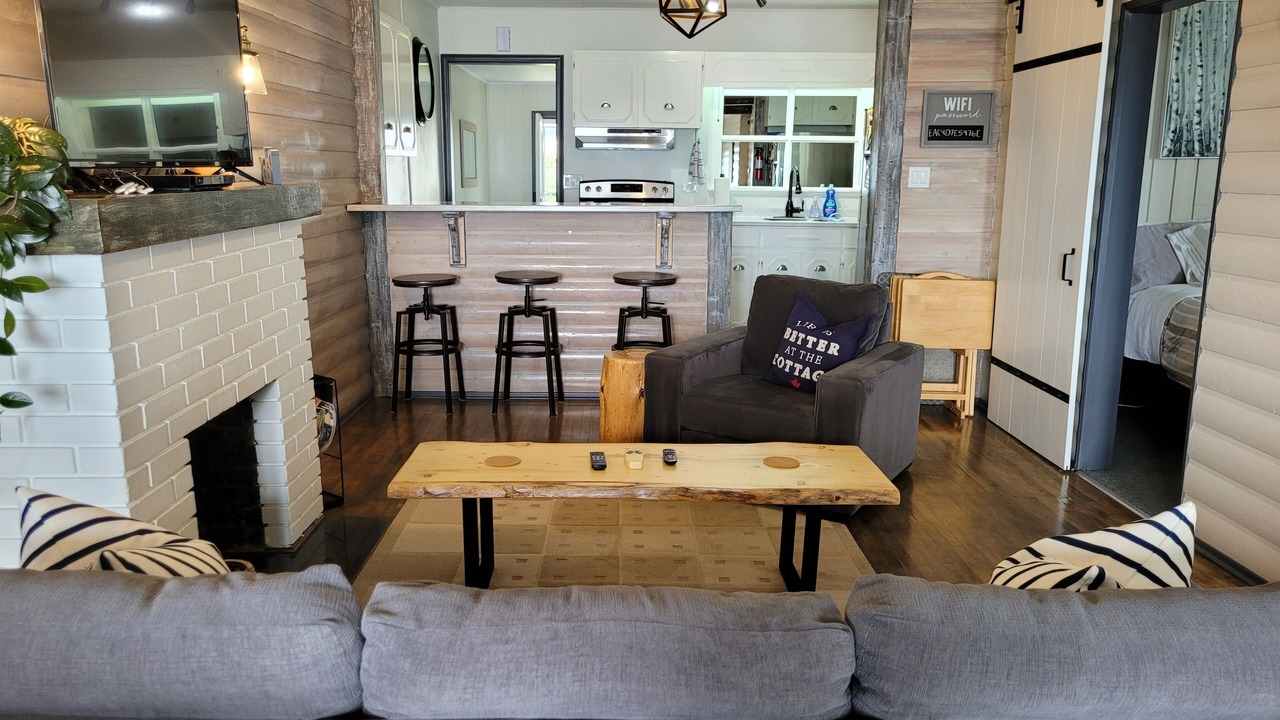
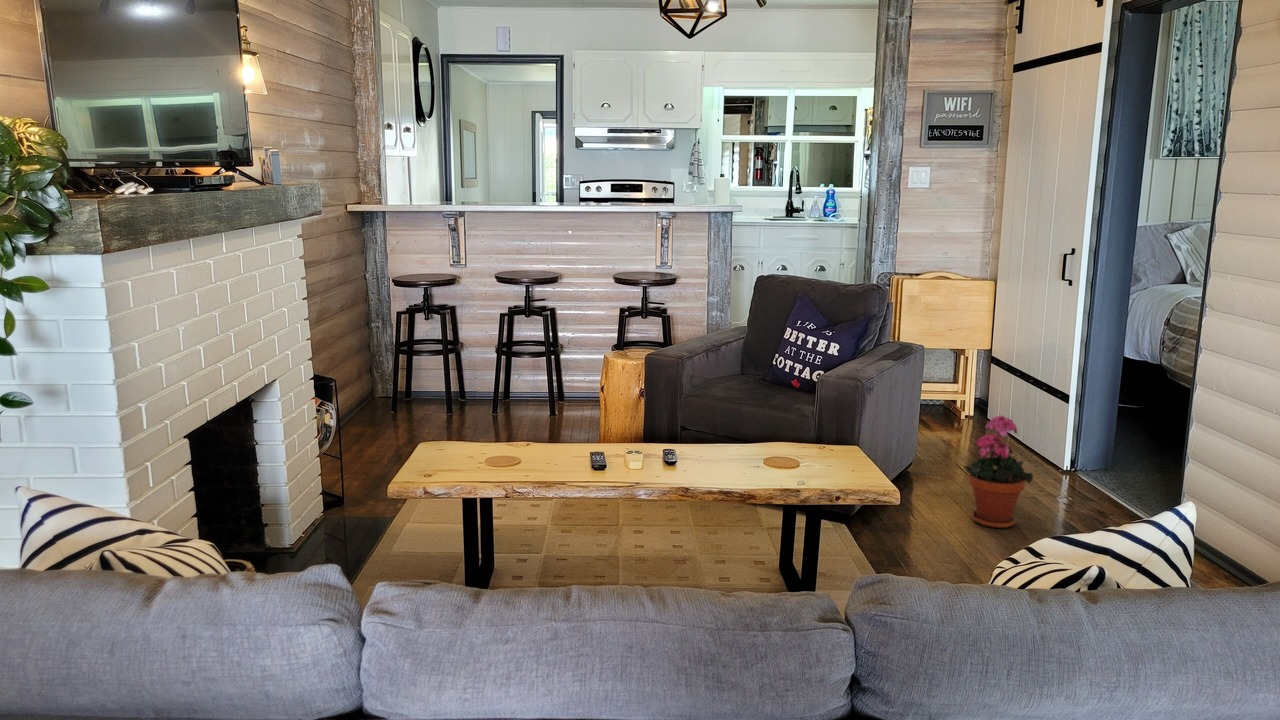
+ potted plant [963,414,1034,529]
